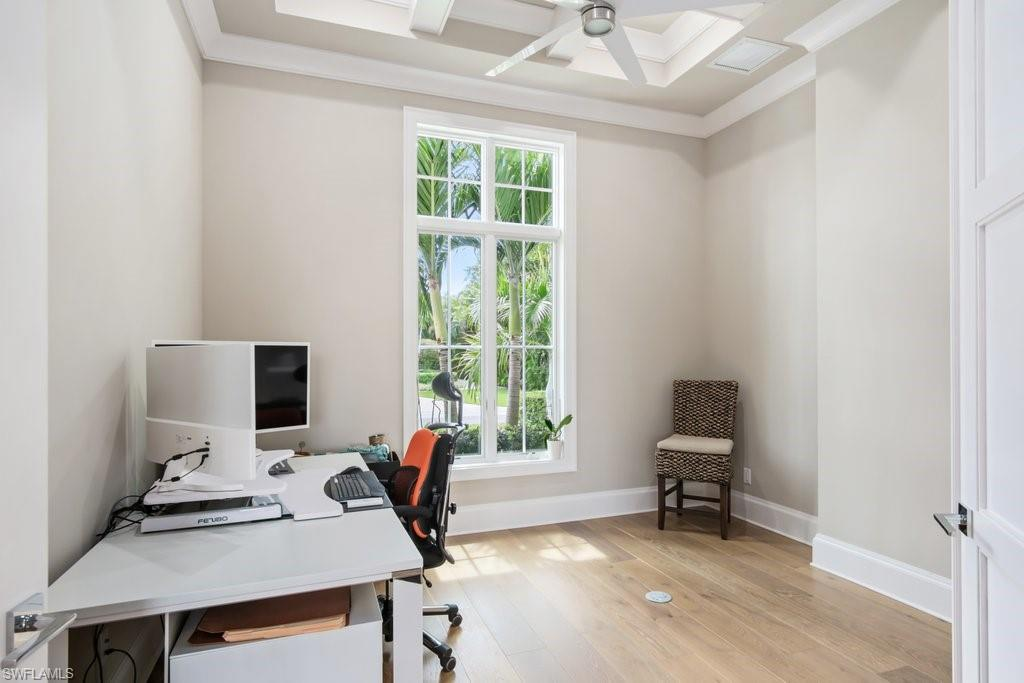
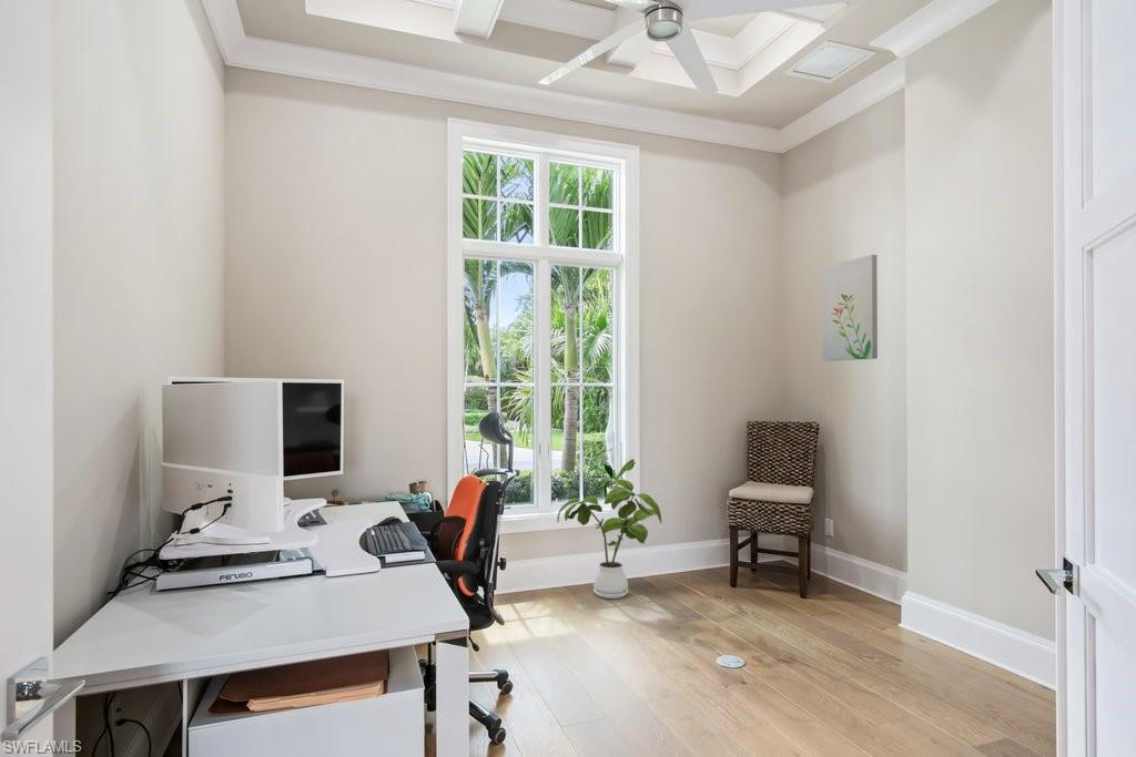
+ house plant [557,478,663,600]
+ wall art [821,254,879,362]
